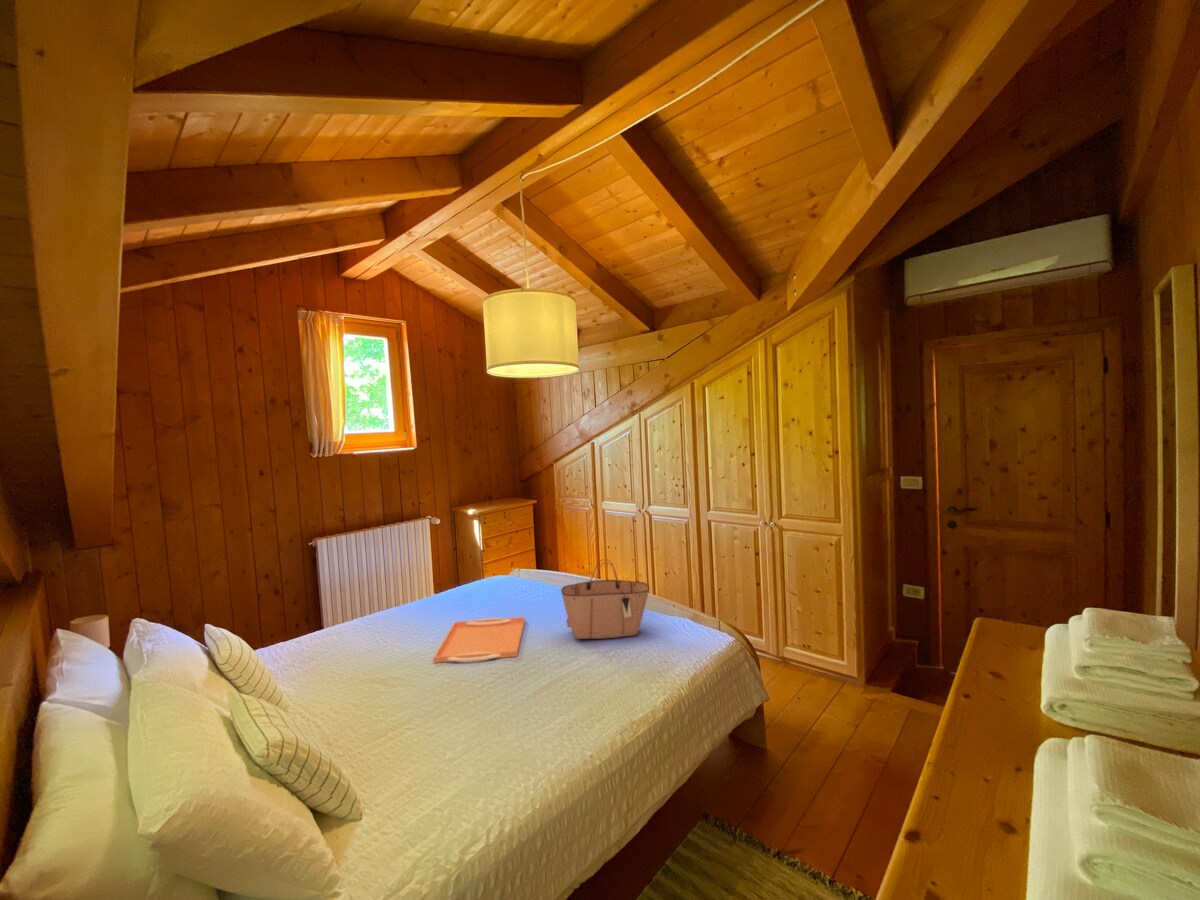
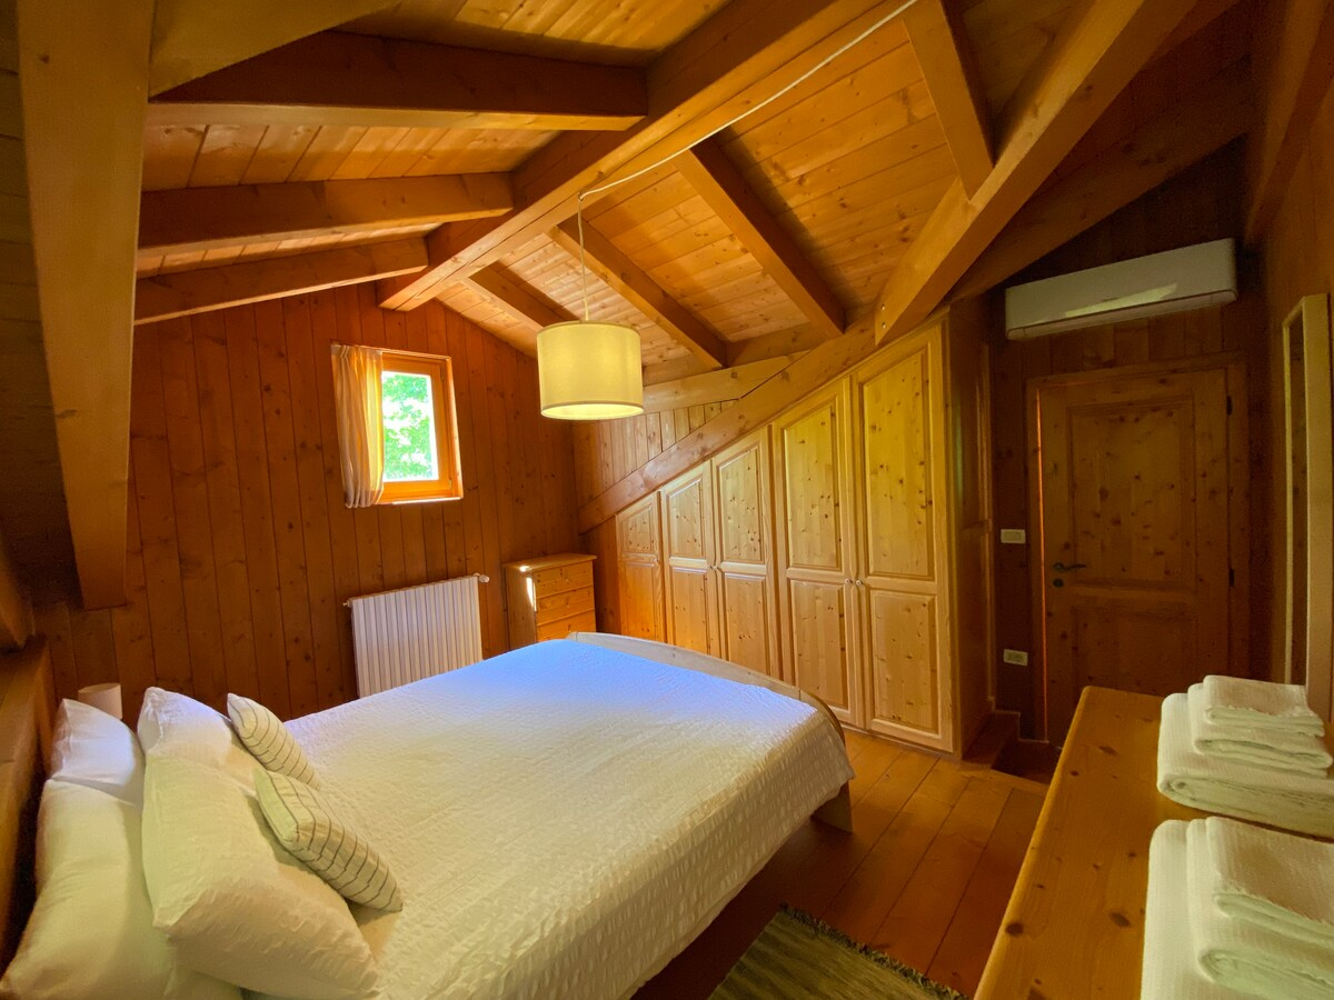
- tote bag [560,558,650,640]
- serving tray [433,616,526,664]
